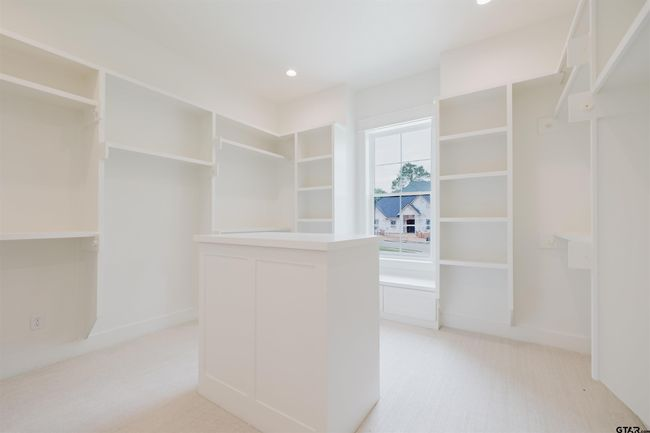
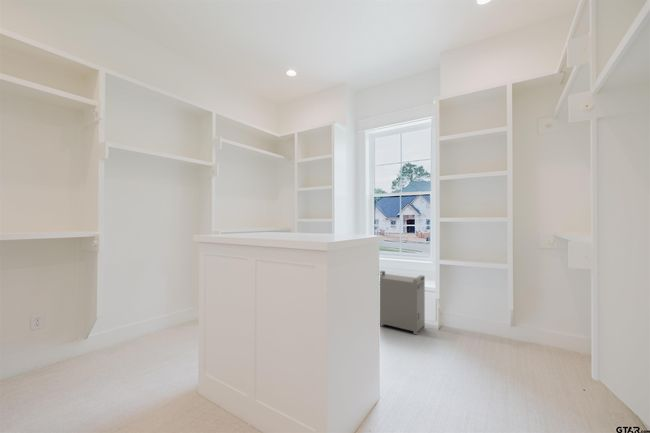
+ storage bin [379,270,426,336]
